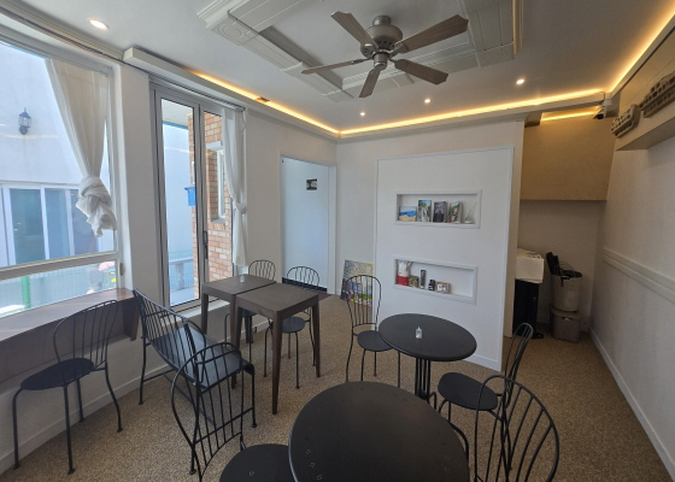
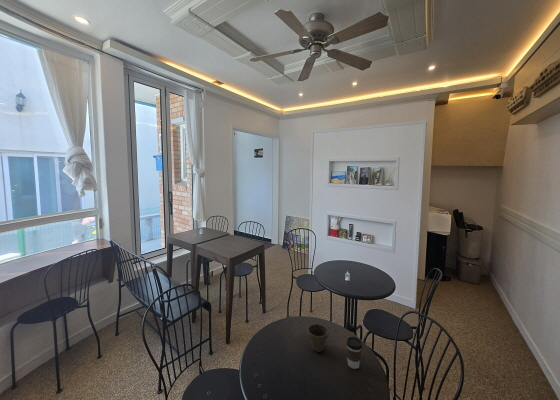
+ coffee cup [345,336,363,370]
+ flower pot [306,323,330,353]
